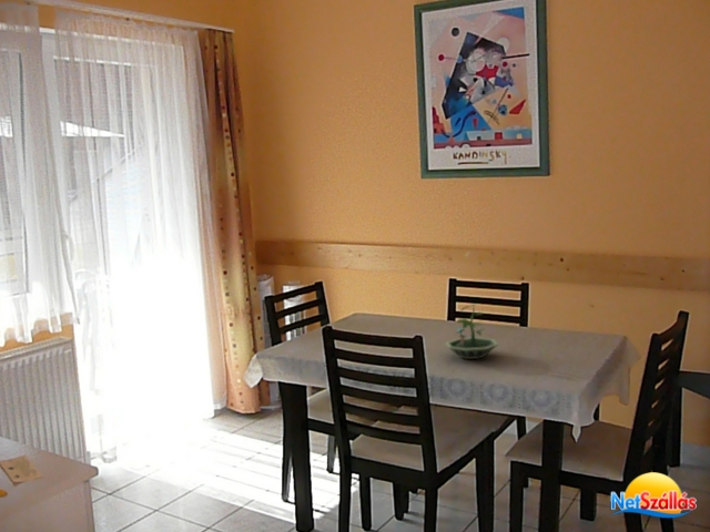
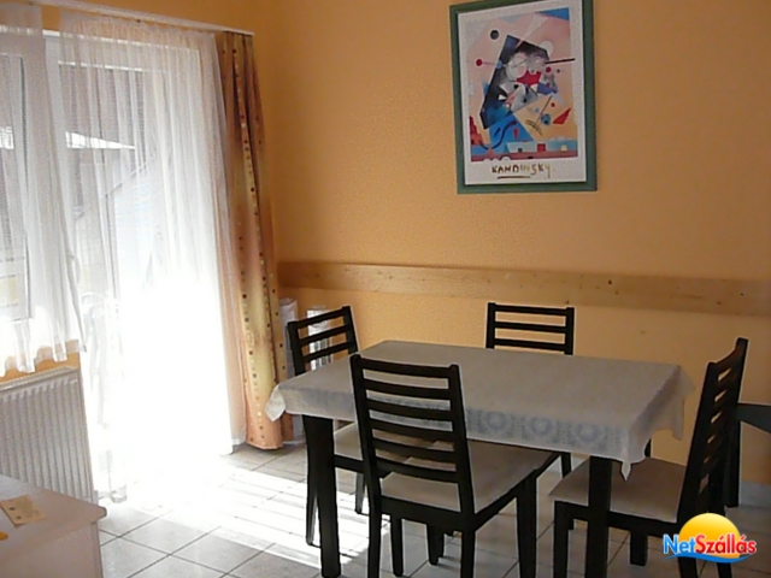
- terrarium [444,303,500,360]
